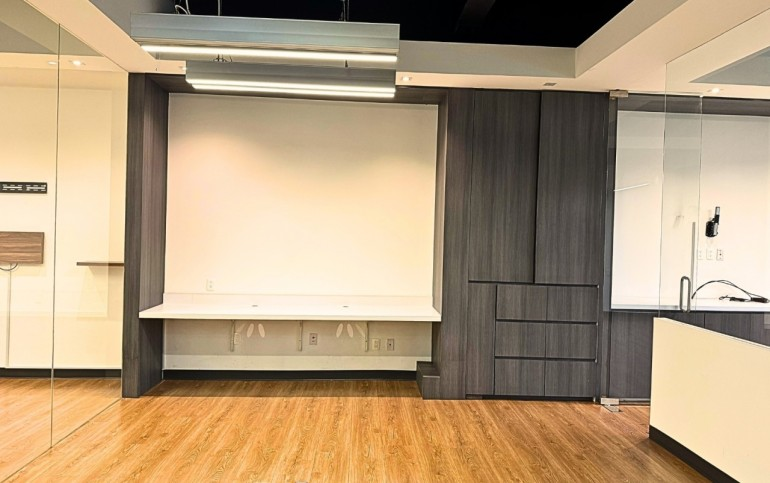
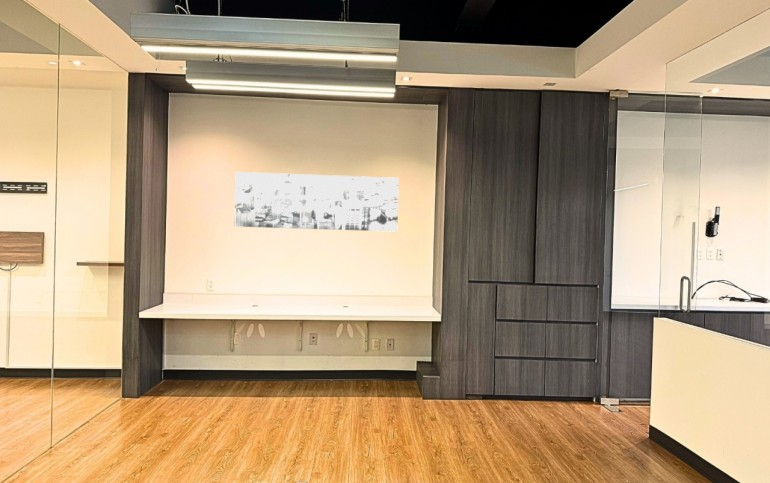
+ wall art [233,171,400,233]
